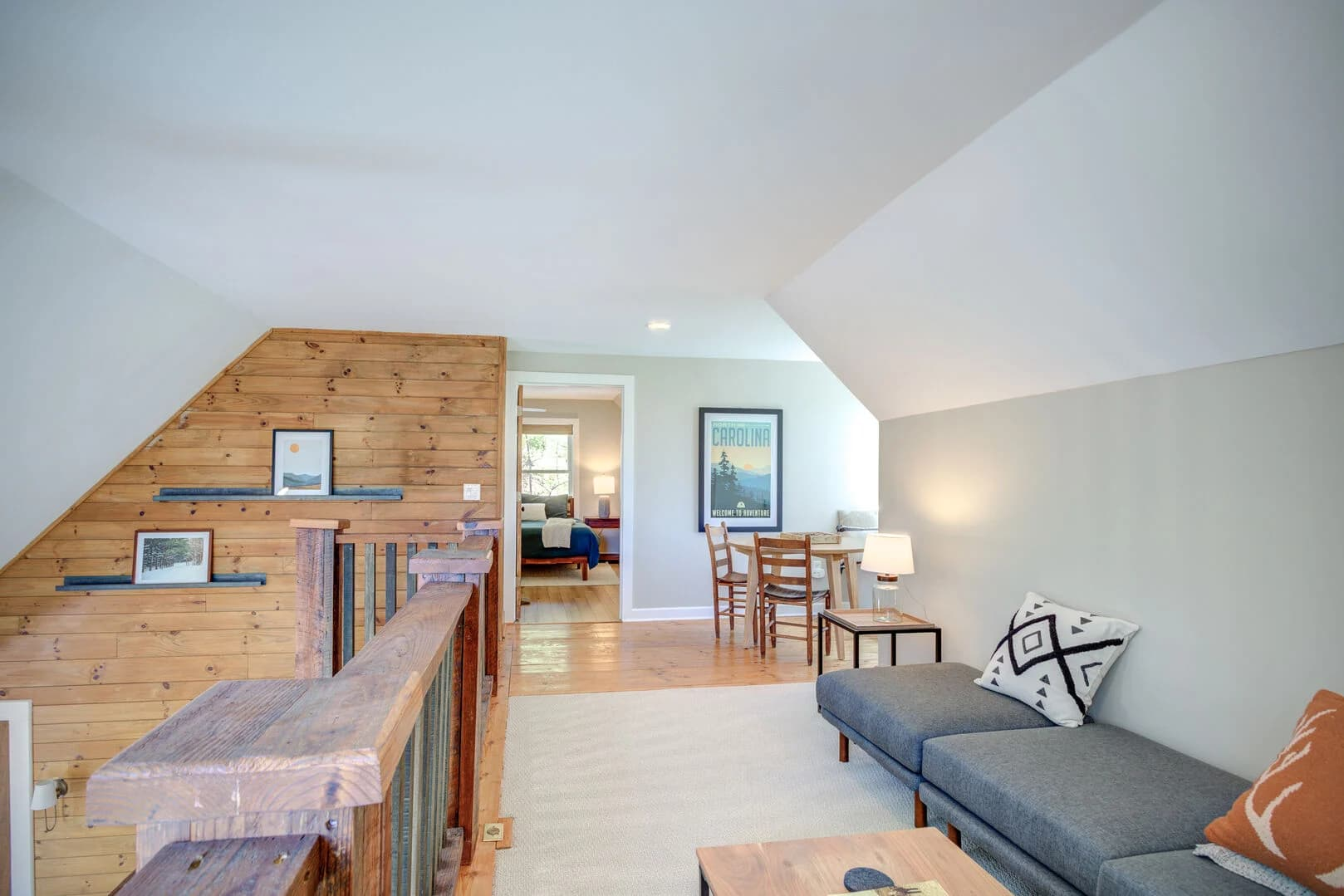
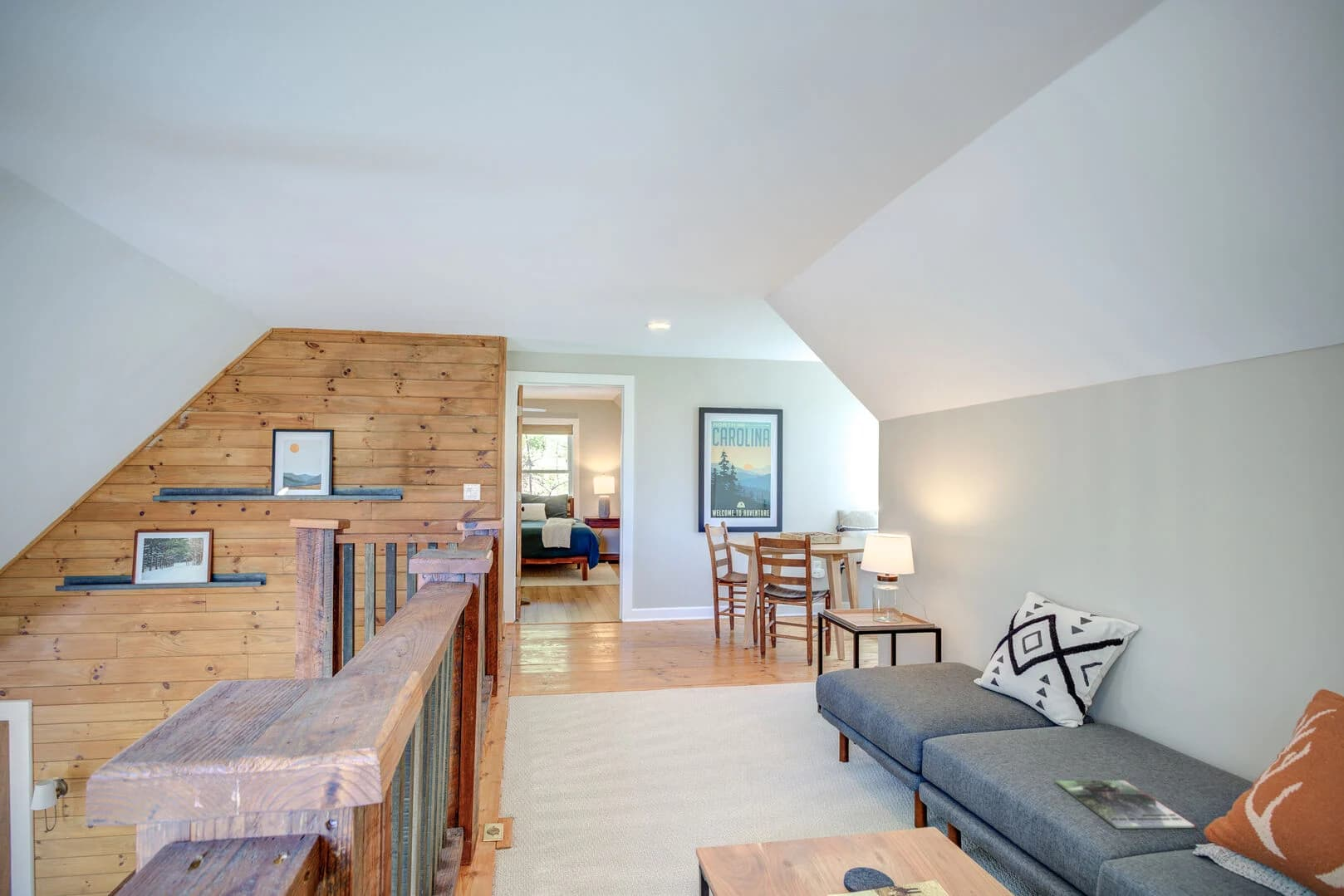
+ magazine [1055,780,1196,830]
